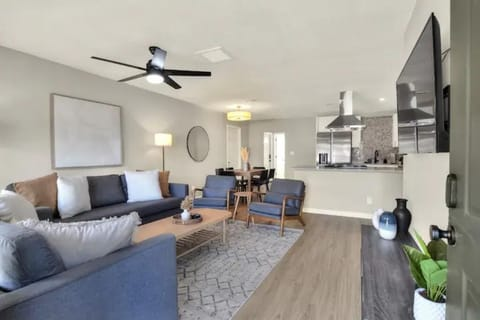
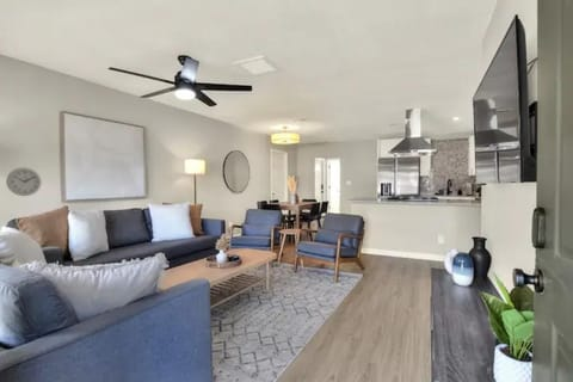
+ wall clock [5,166,43,197]
